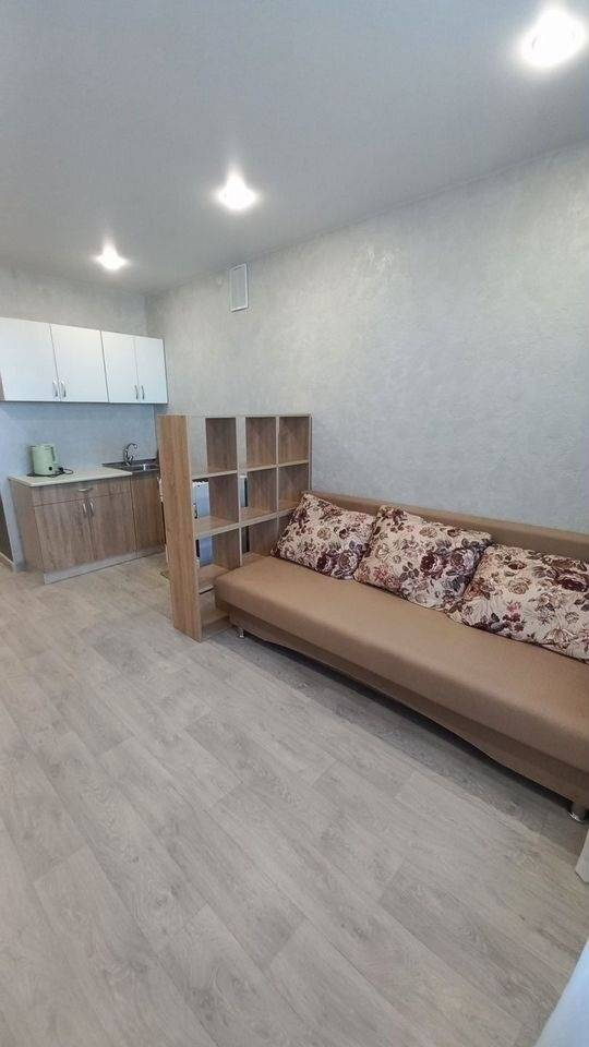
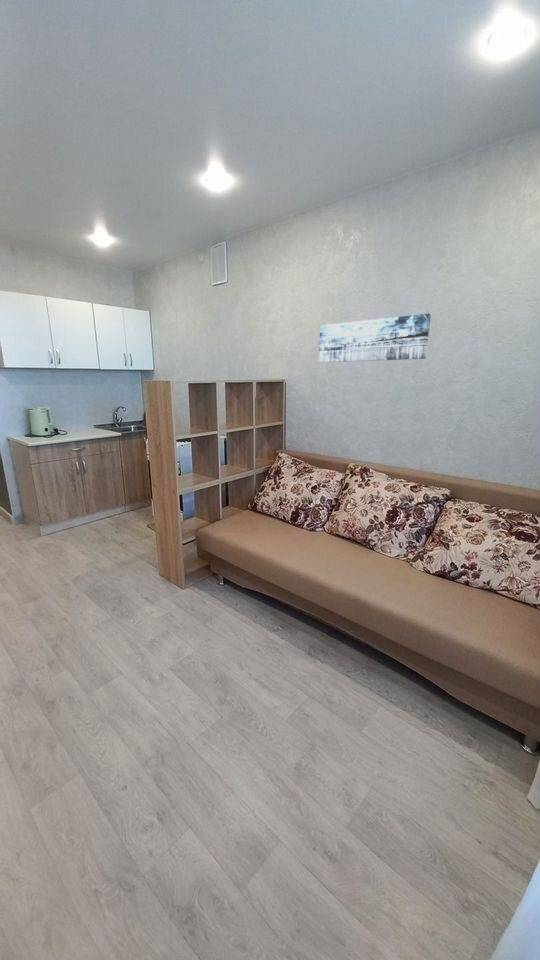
+ wall art [318,313,432,363]
